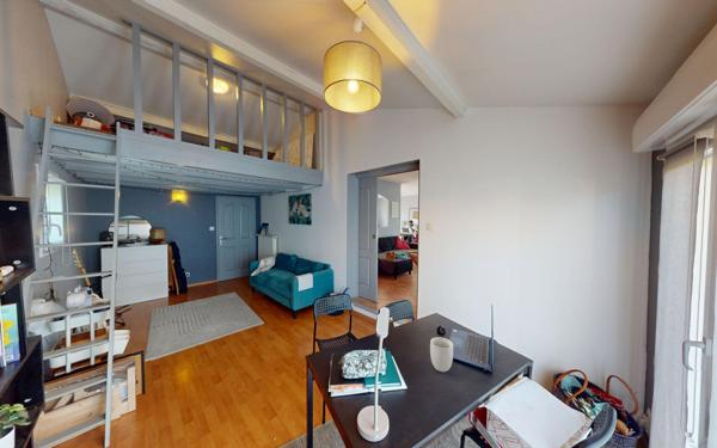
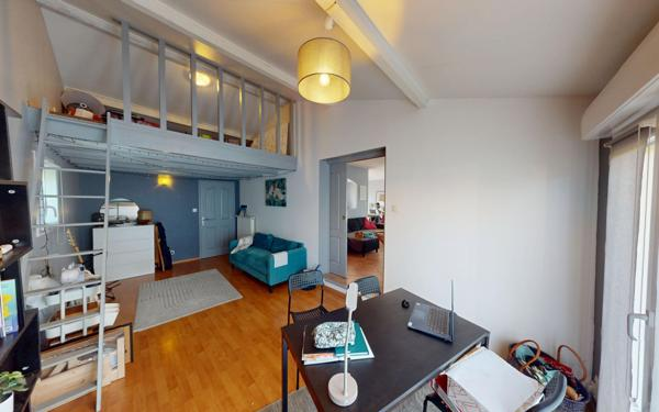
- mug [429,336,454,373]
